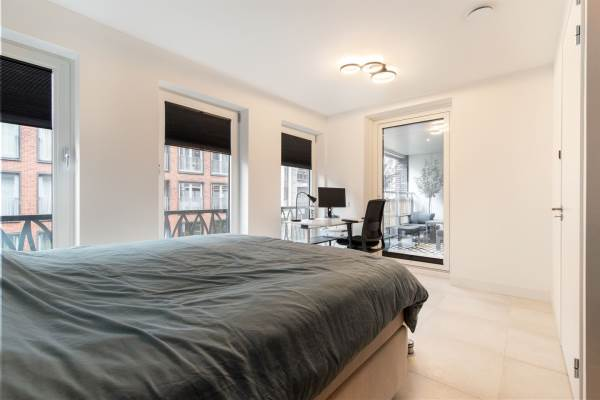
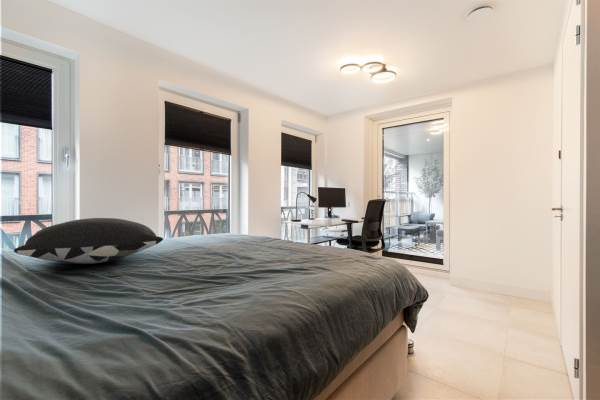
+ pillow [13,217,164,265]
